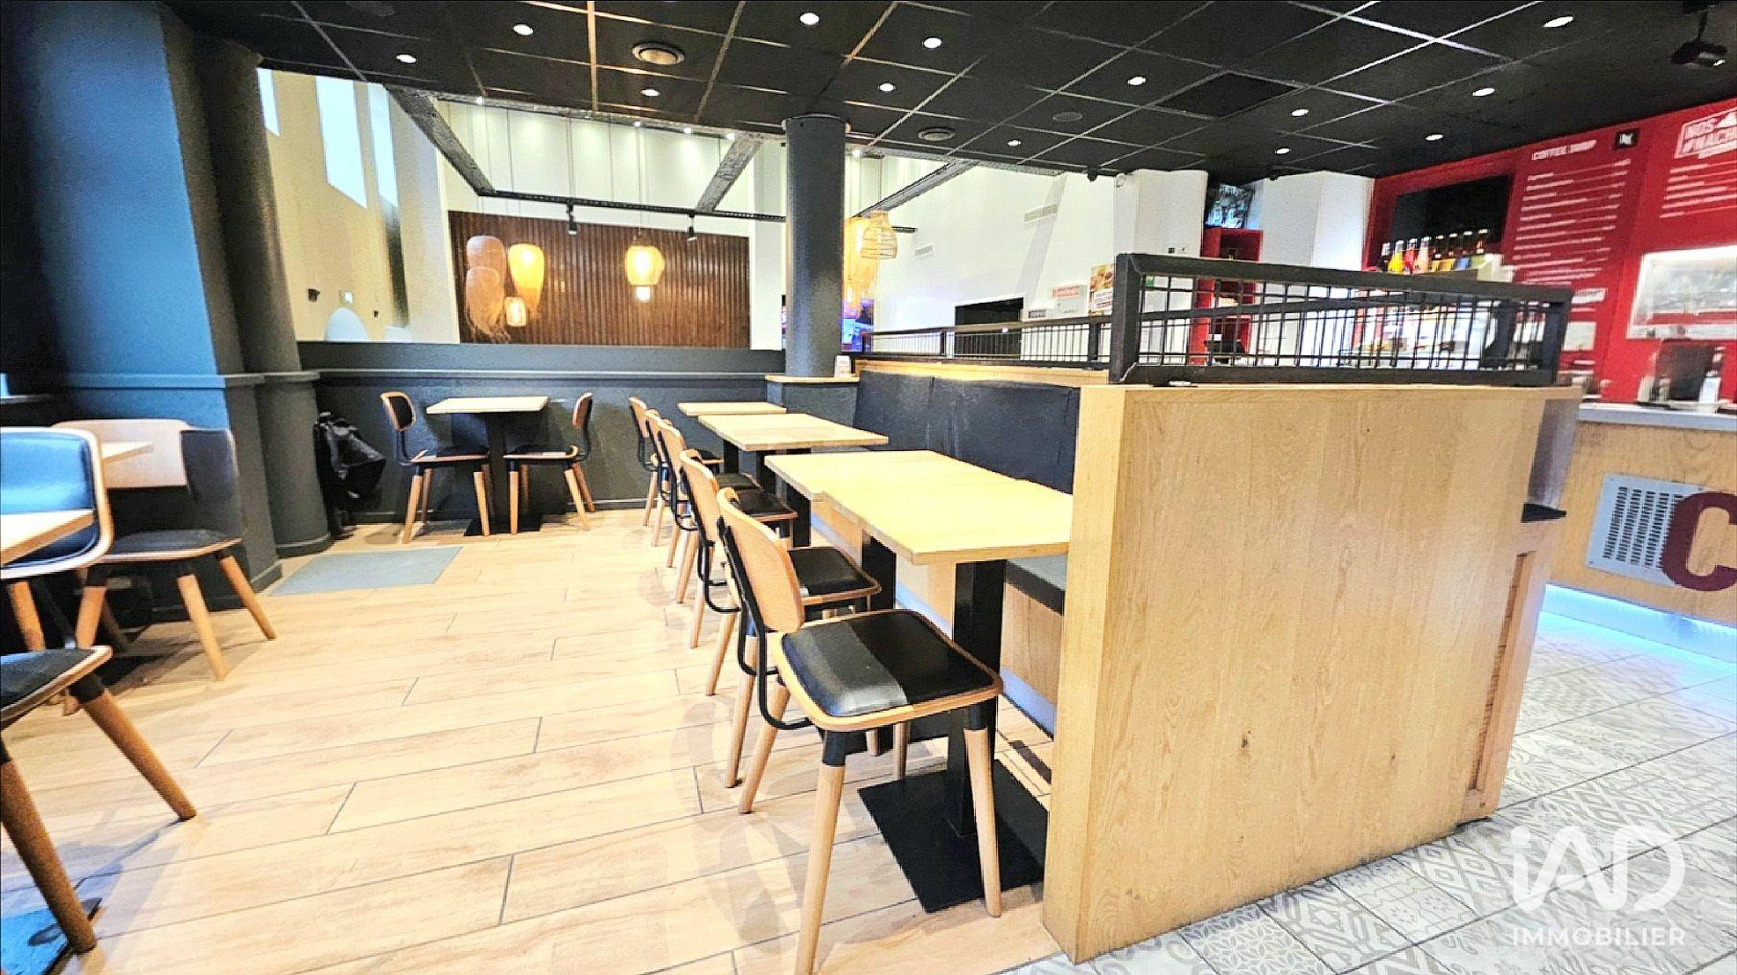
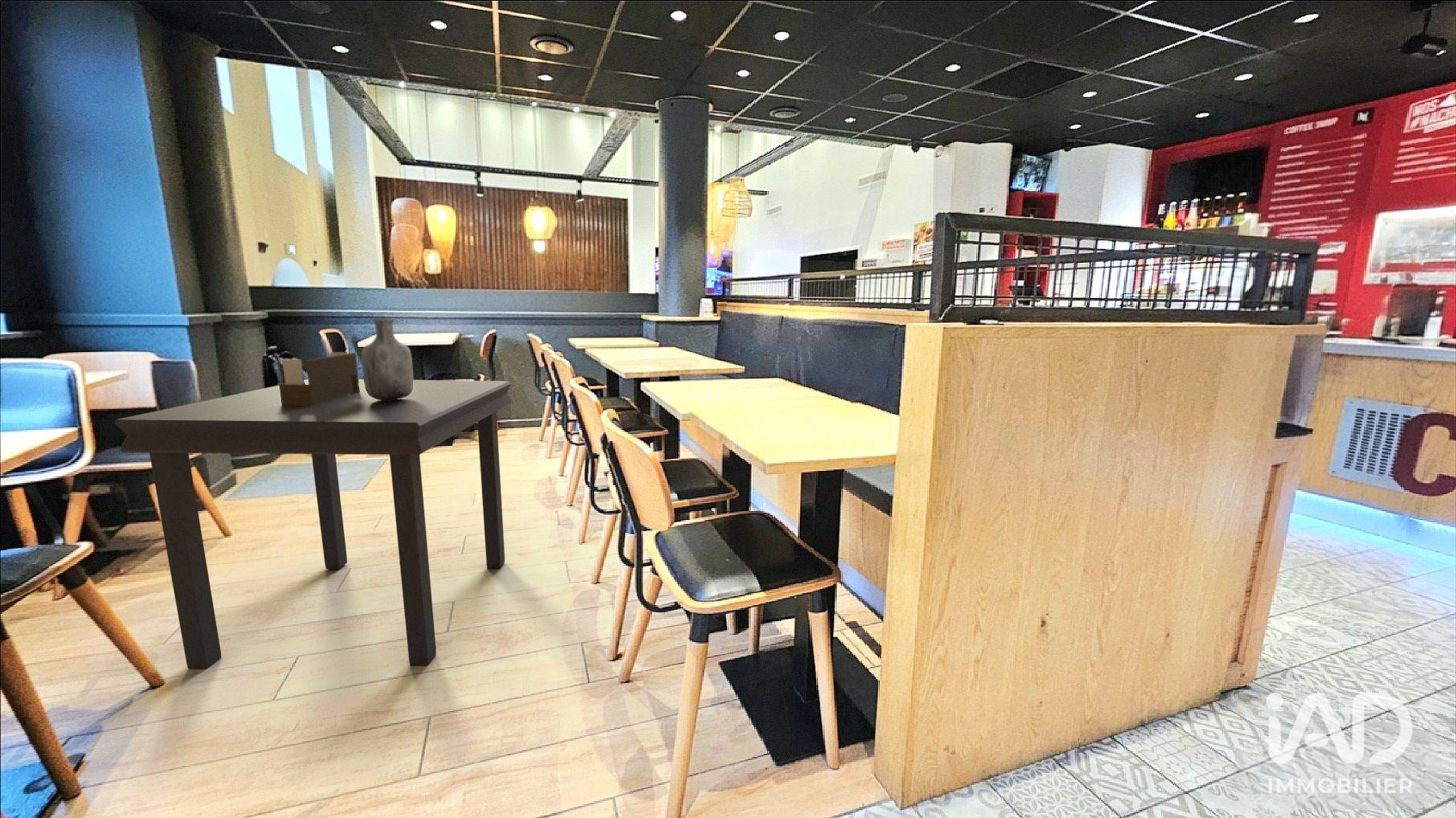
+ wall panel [278,351,360,405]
+ dining table [114,378,513,669]
+ vase [361,317,414,401]
